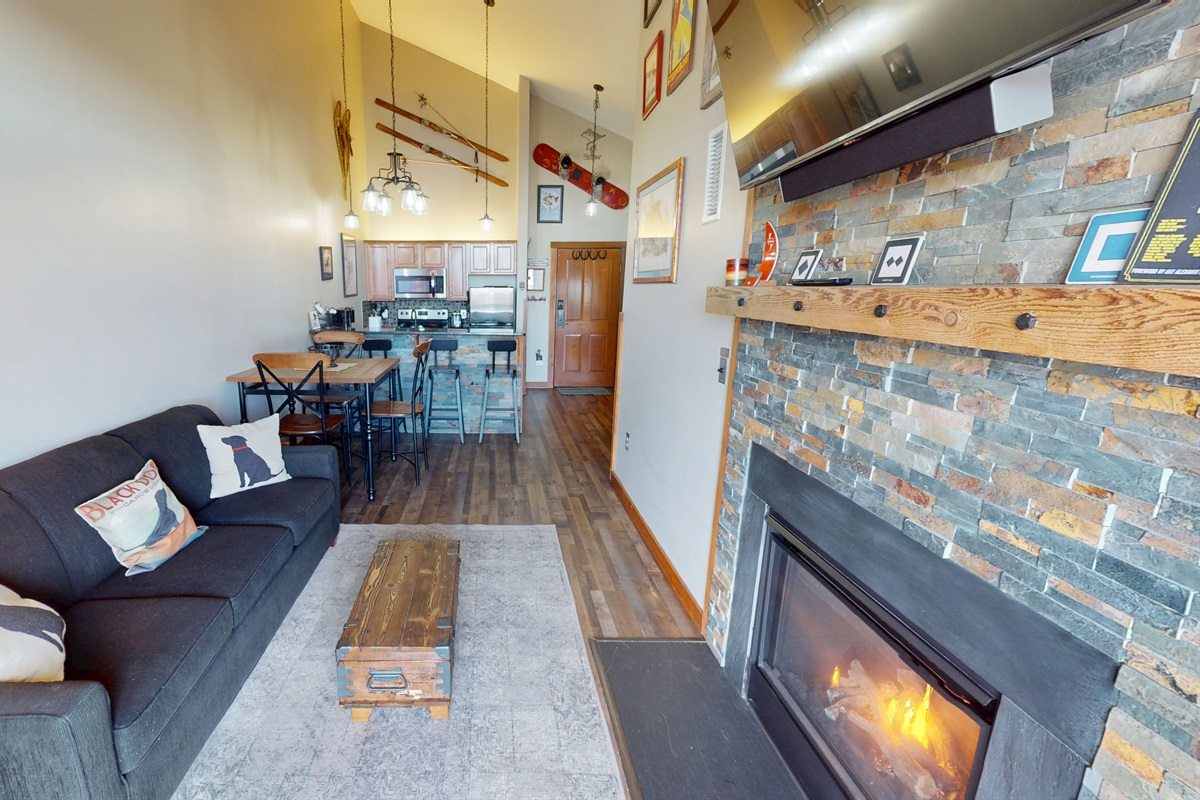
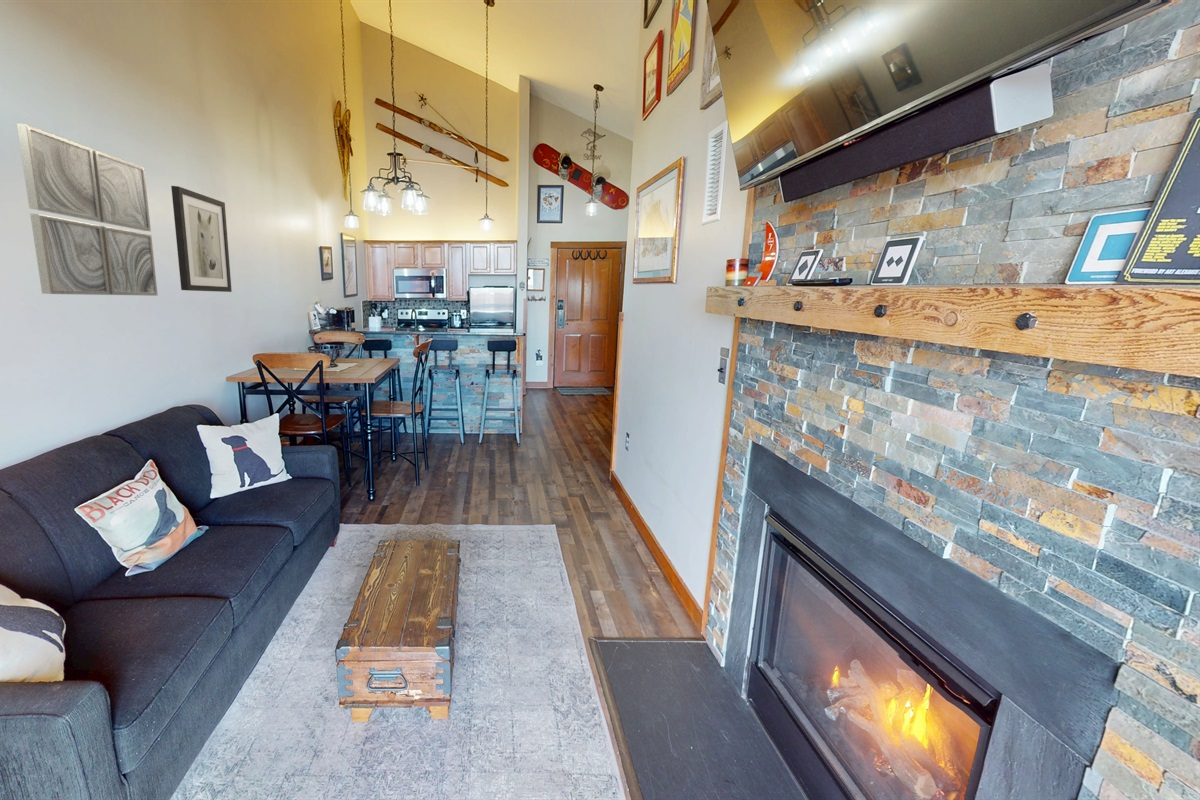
+ wall art [16,122,159,297]
+ wall art [170,185,233,293]
